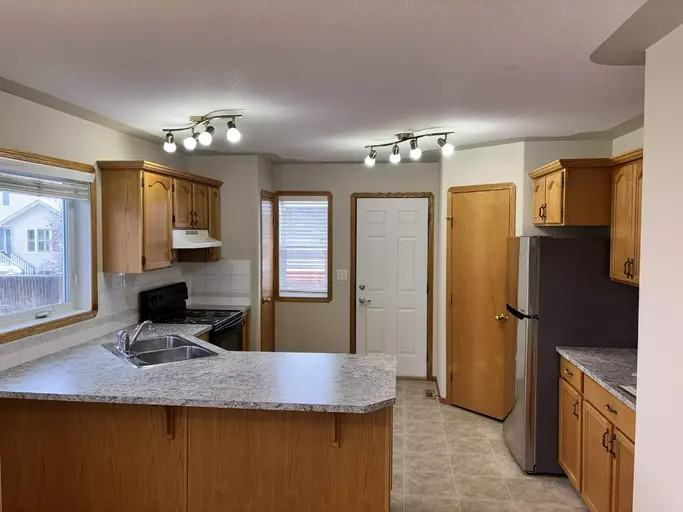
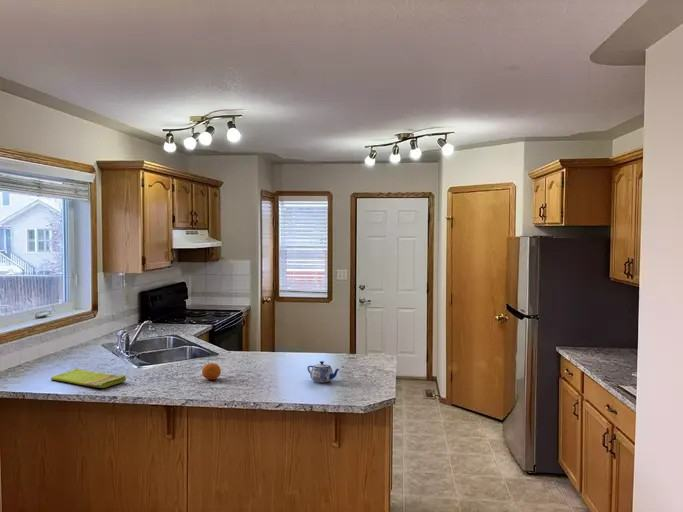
+ teapot [306,360,340,383]
+ dish towel [50,368,127,389]
+ fruit [201,362,222,381]
